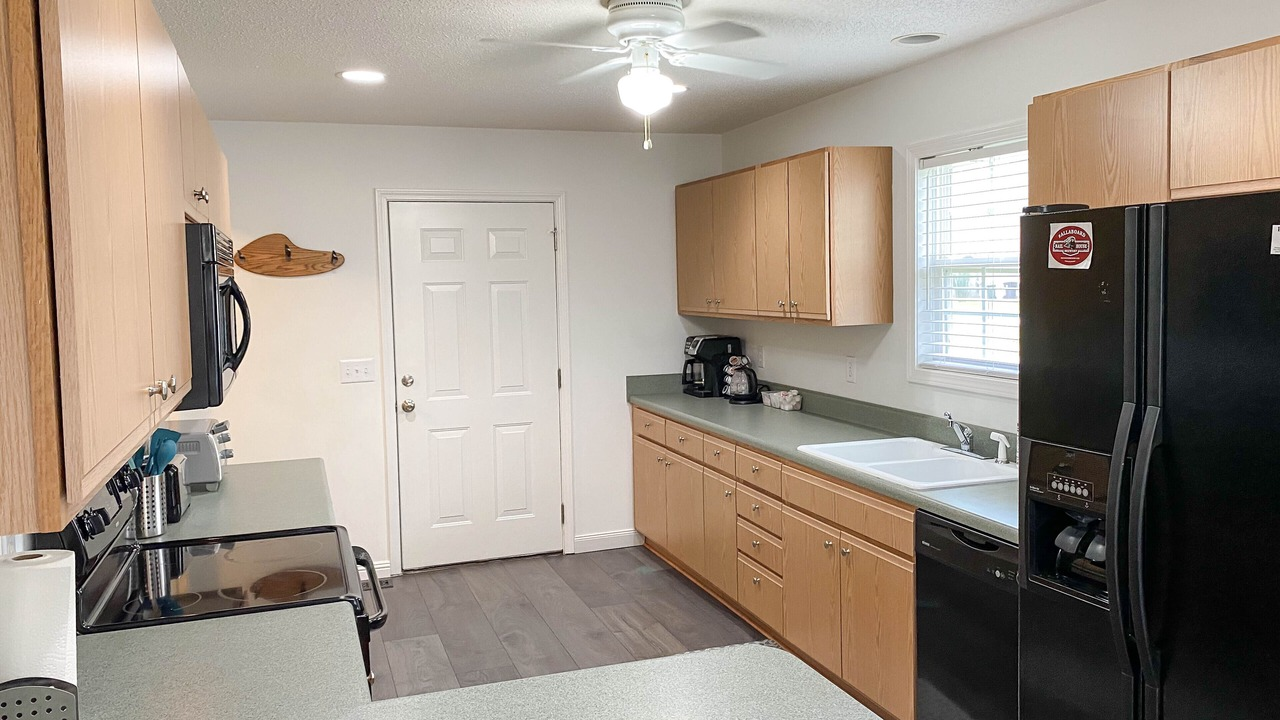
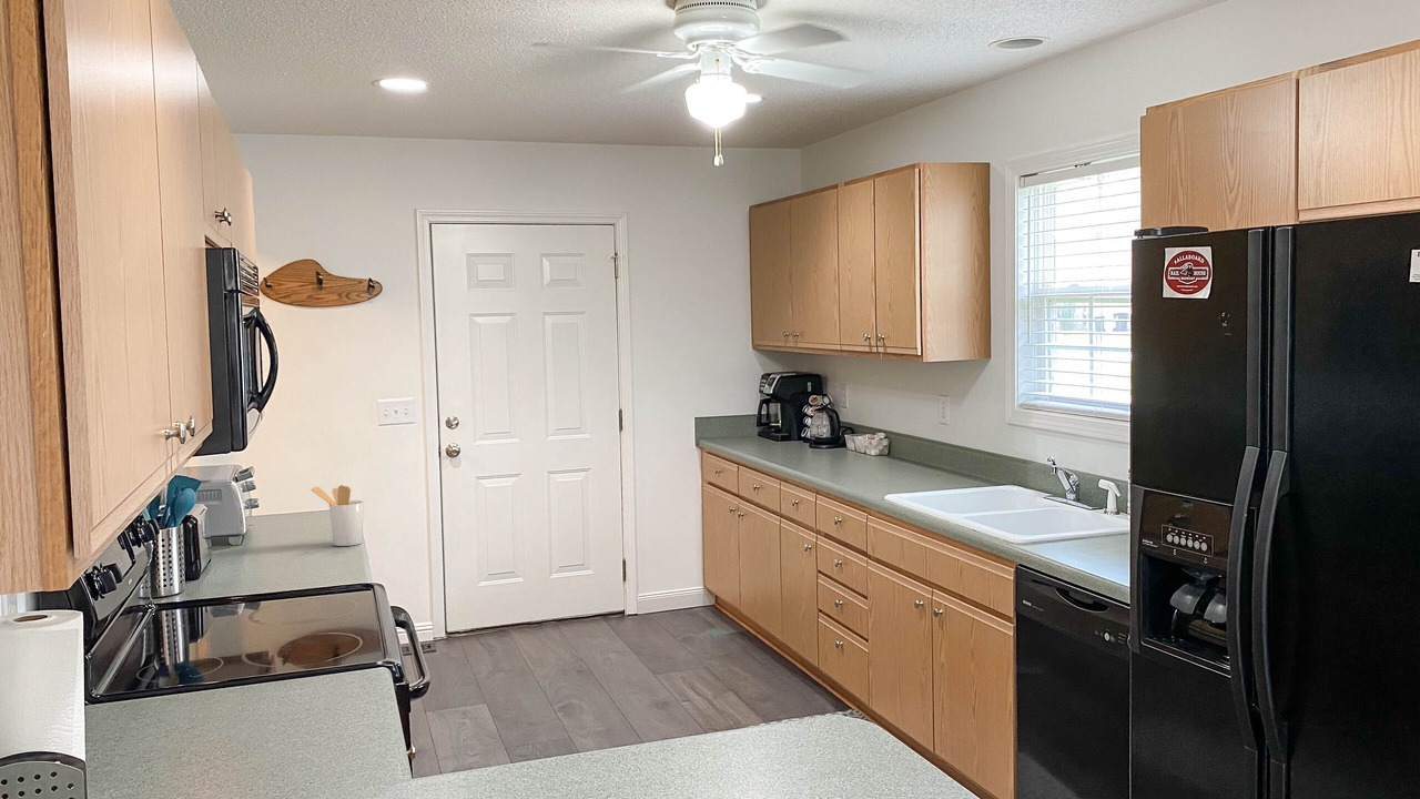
+ utensil holder [310,484,365,547]
